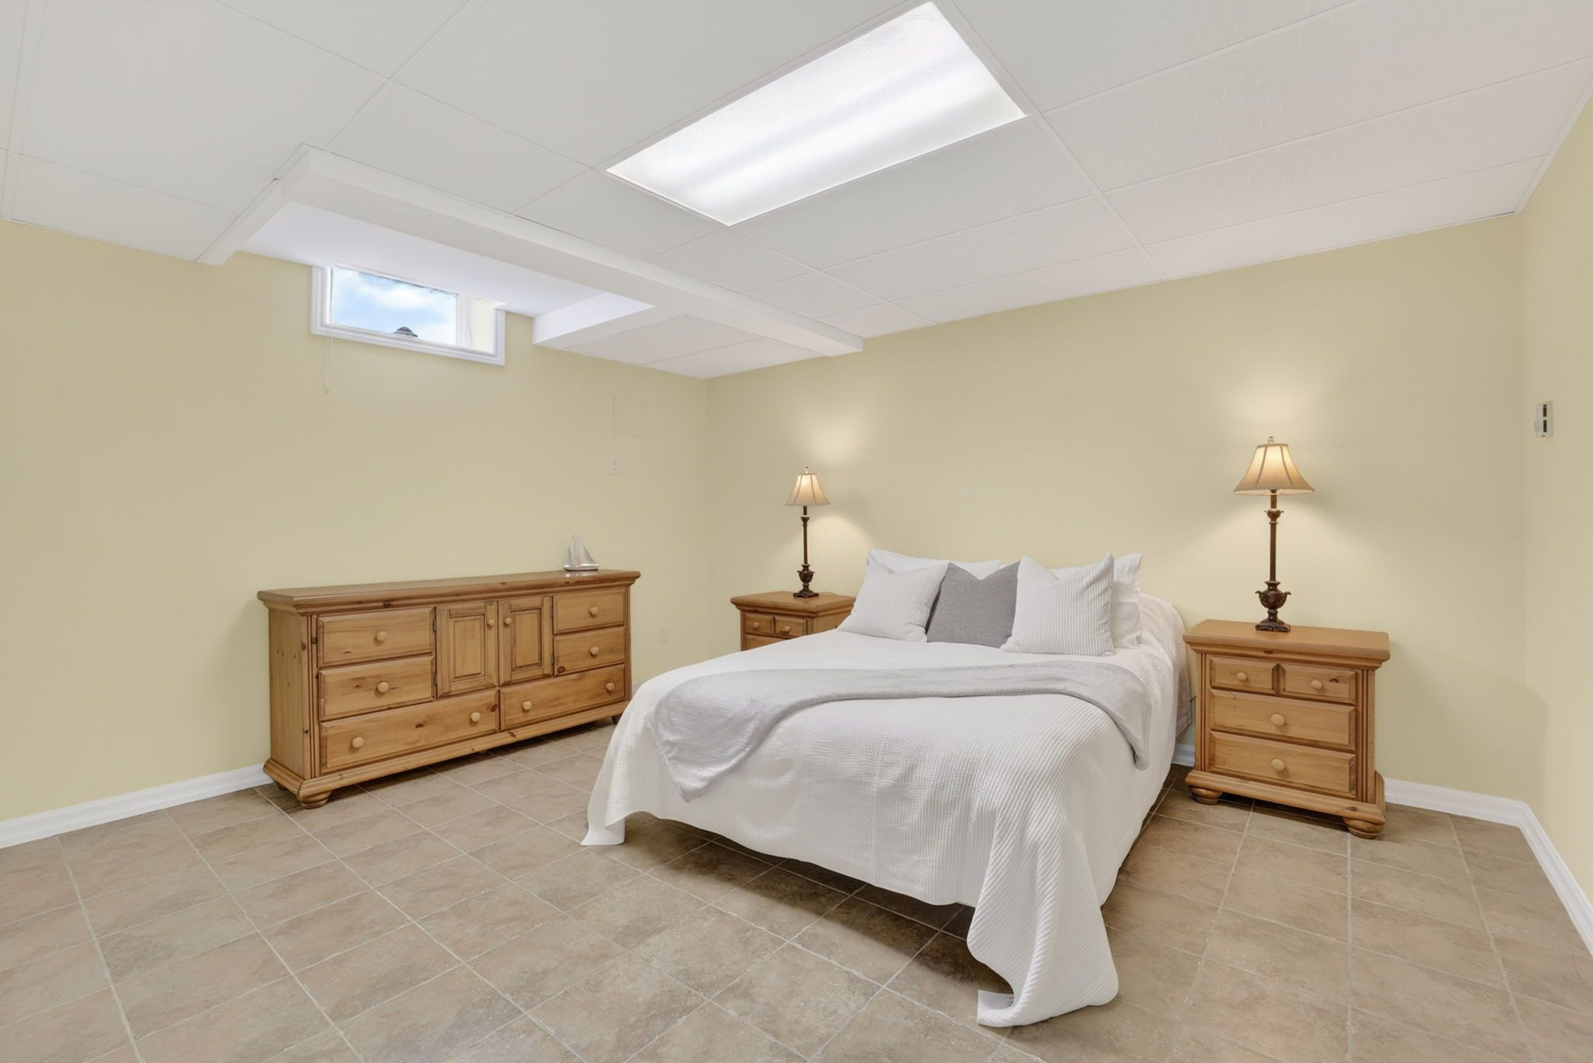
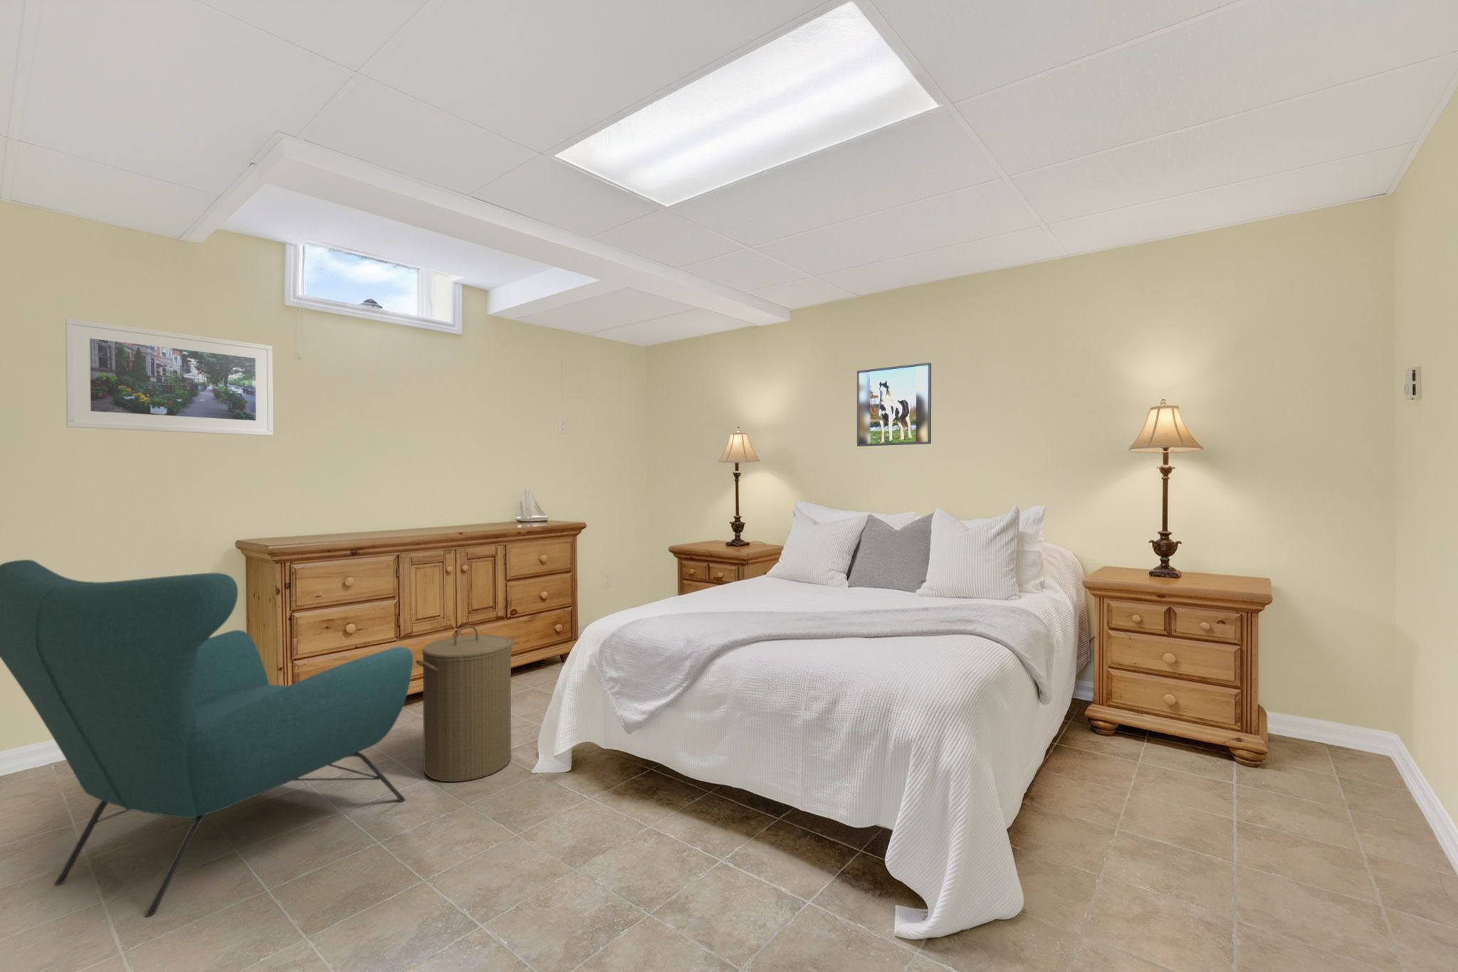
+ laundry hamper [415,624,515,782]
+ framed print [857,362,931,447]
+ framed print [65,318,274,436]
+ chair [0,559,414,918]
